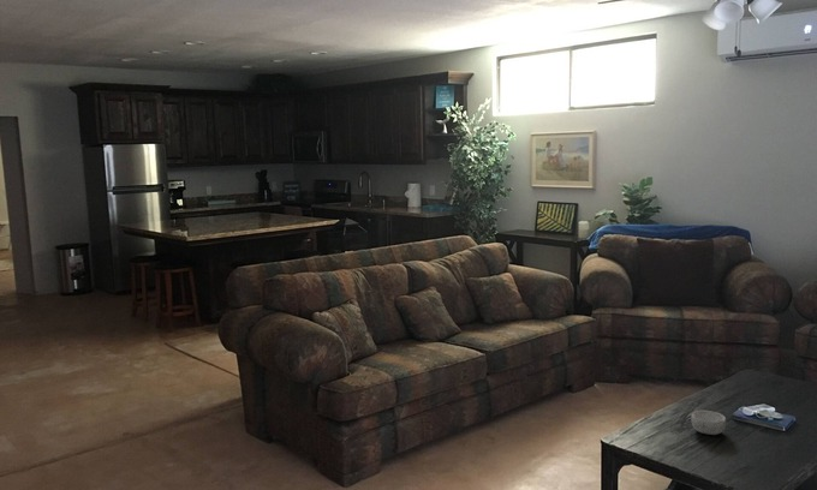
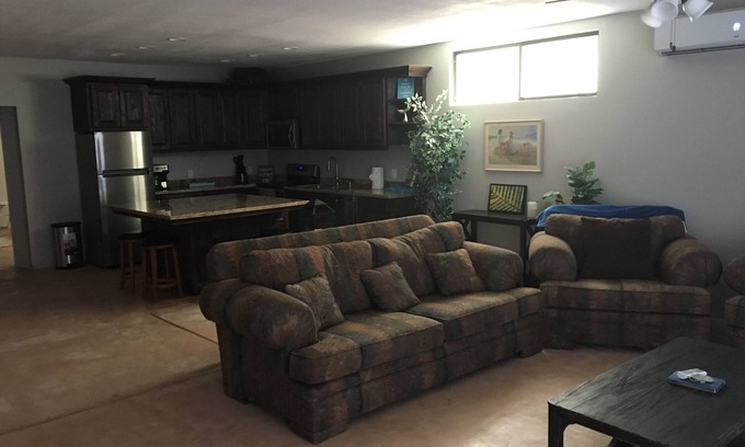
- decorative bowl [690,410,727,436]
